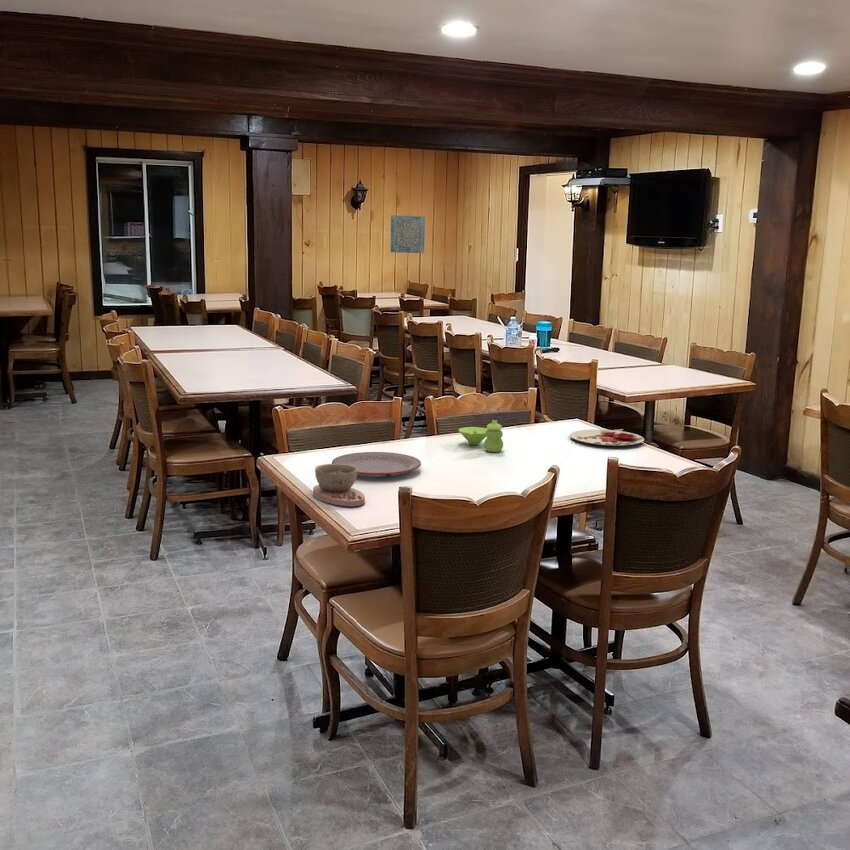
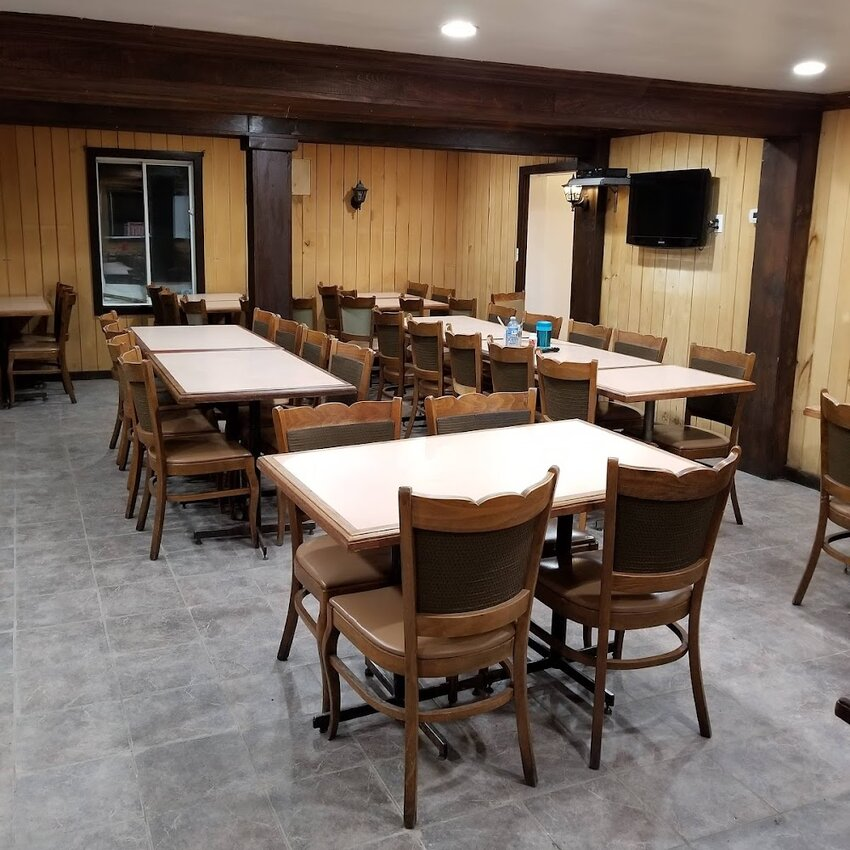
- wall art [390,214,426,254]
- plate [331,451,422,478]
- plate [569,429,645,447]
- condiment set [457,419,504,453]
- bowl [312,463,366,507]
